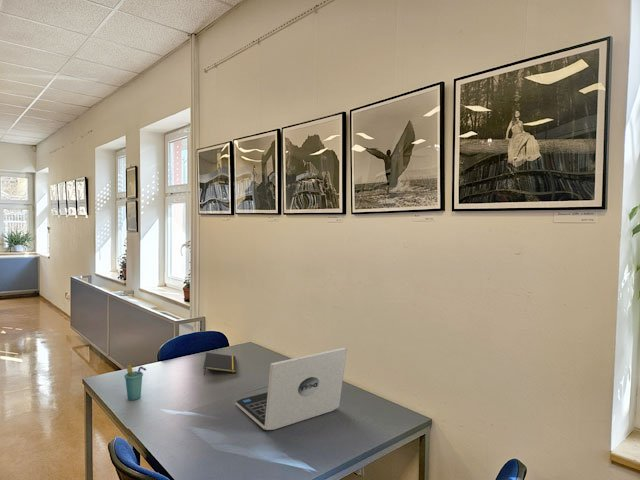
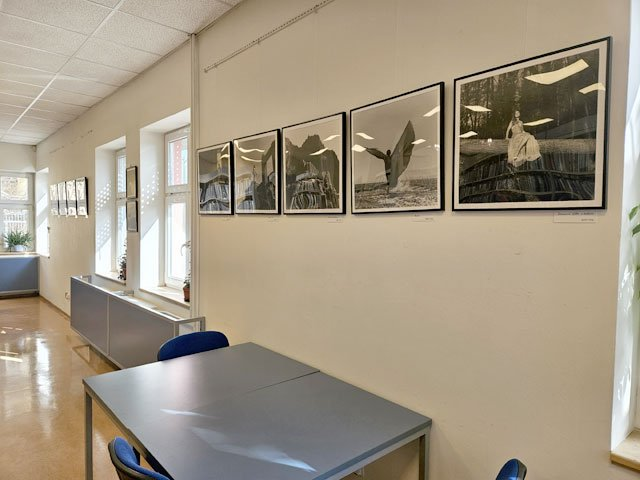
- notepad [203,352,237,376]
- laptop [235,347,348,431]
- cup [123,364,147,401]
